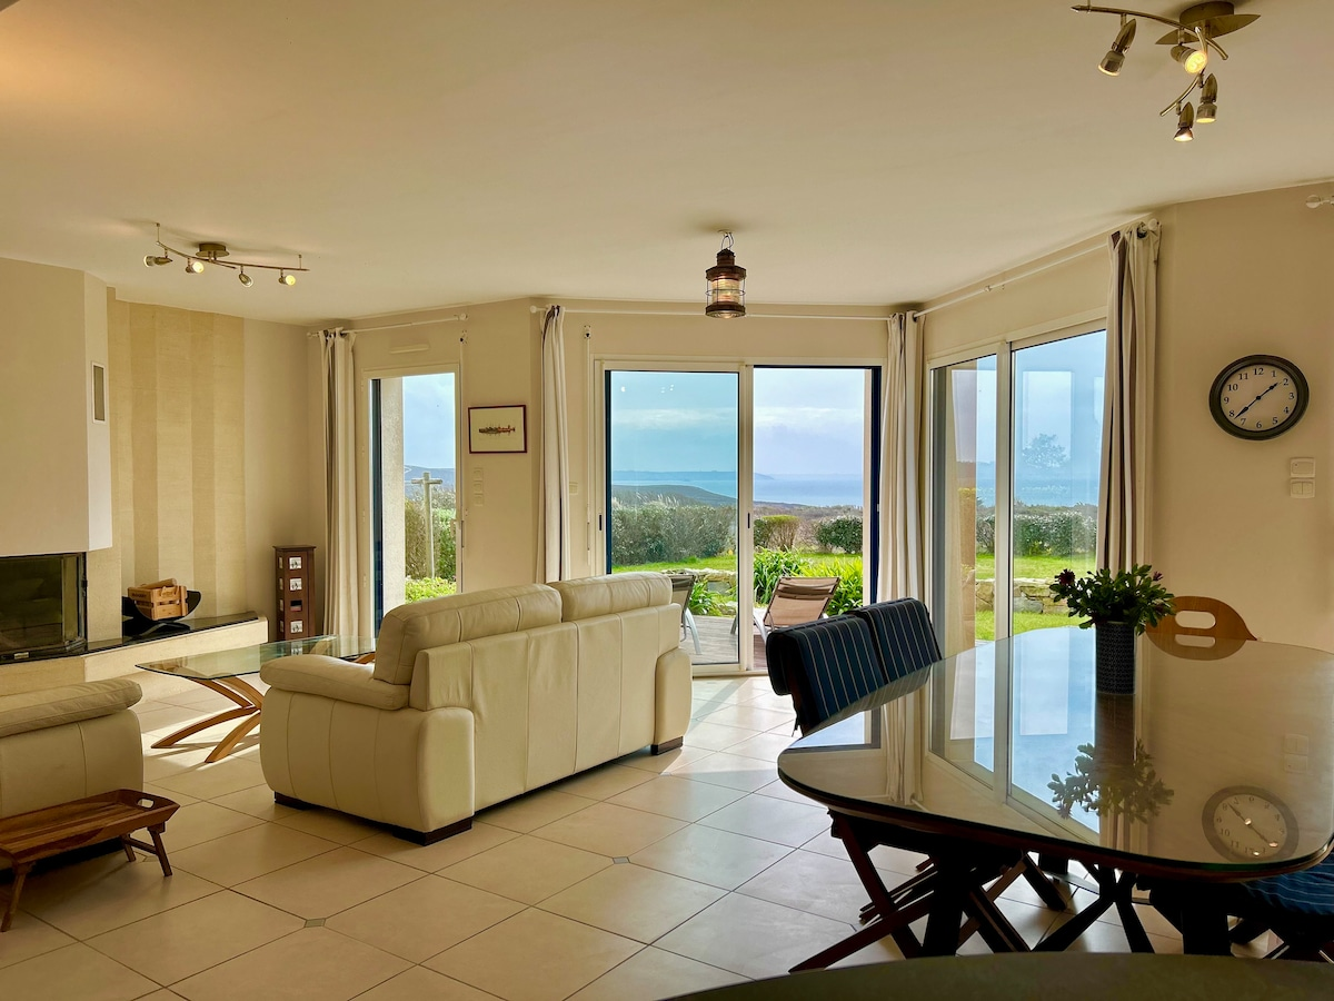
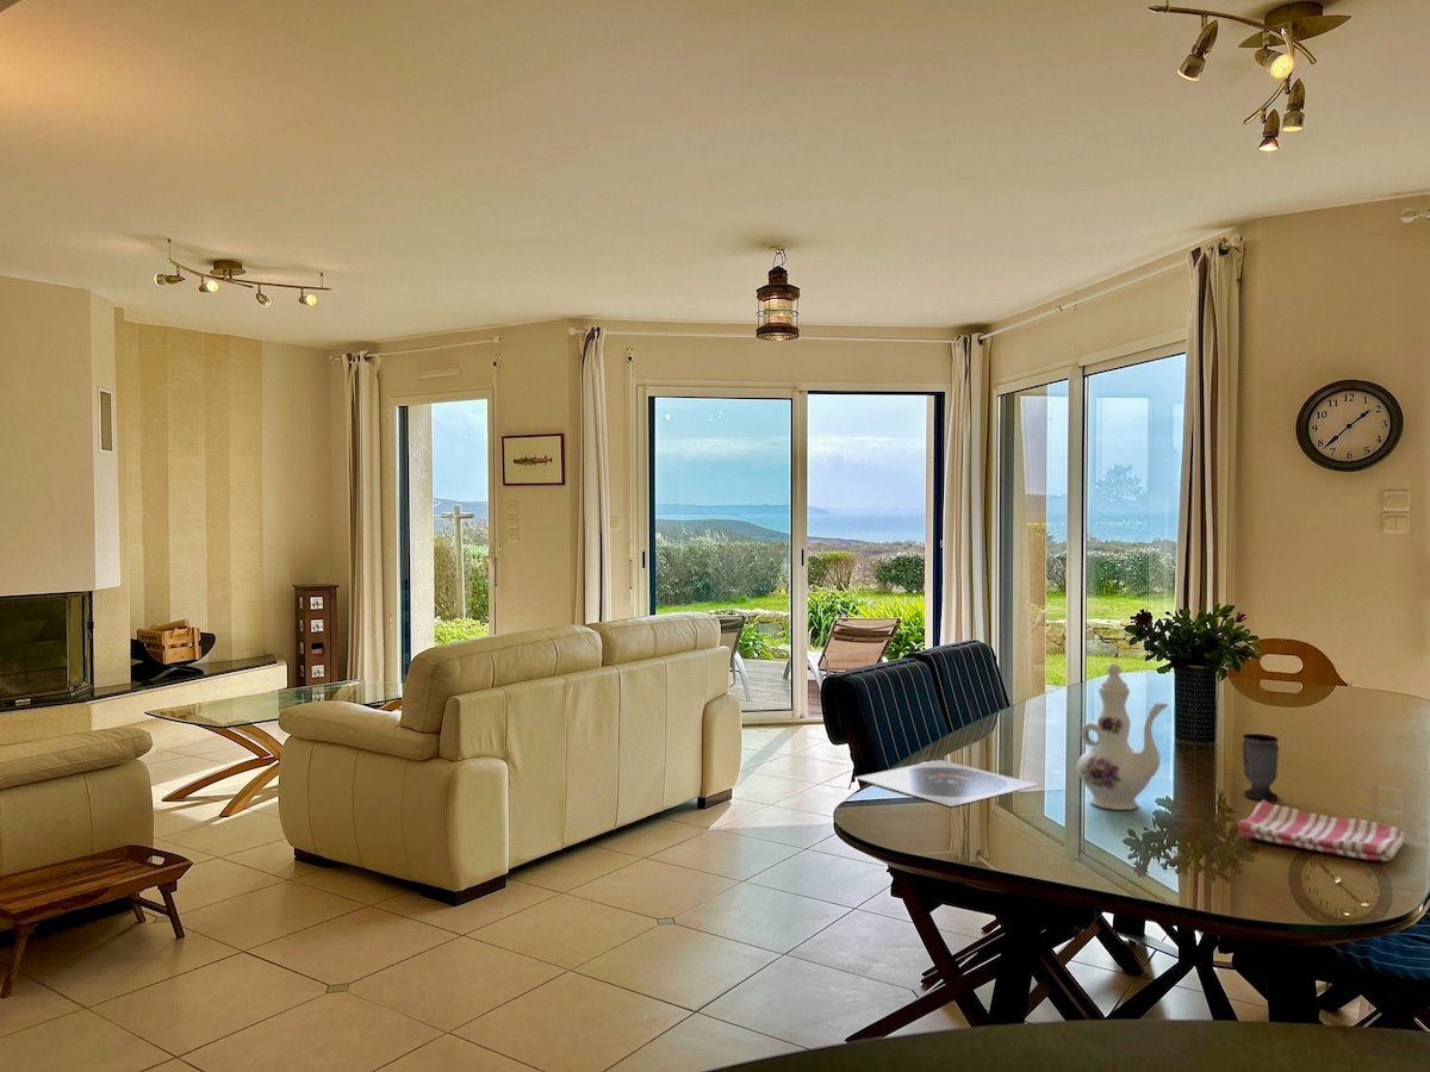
+ chinaware [1076,662,1170,811]
+ cup [1241,733,1280,800]
+ dish towel [1237,799,1406,862]
+ plate [854,759,1039,808]
